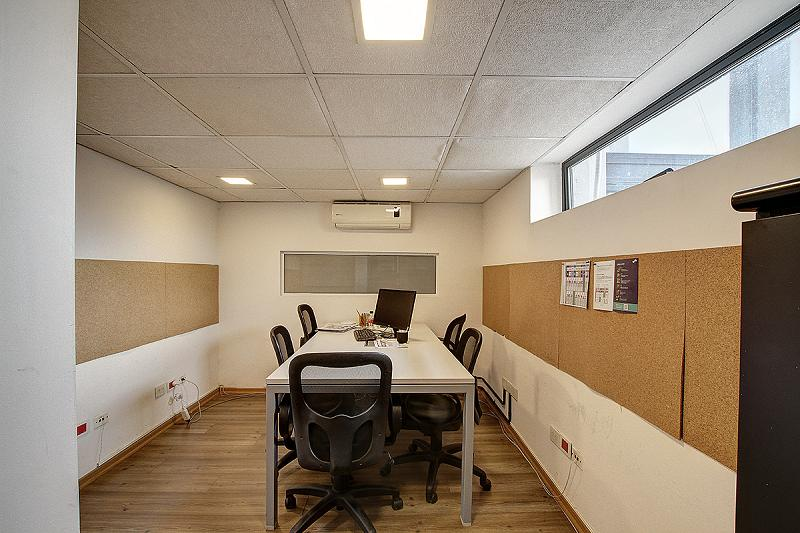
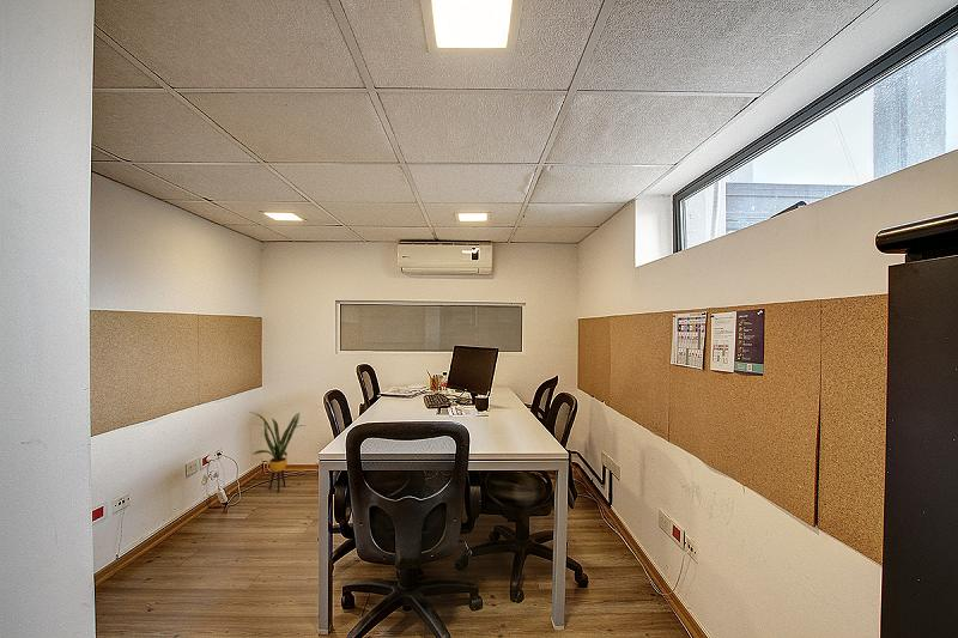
+ house plant [249,411,307,493]
